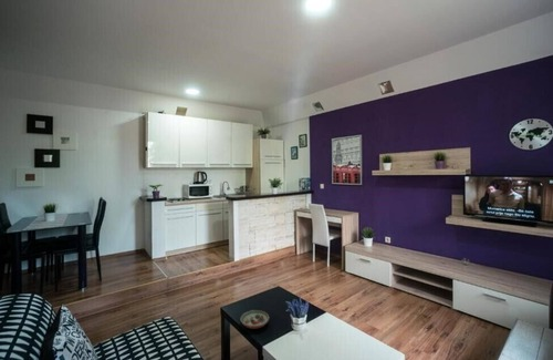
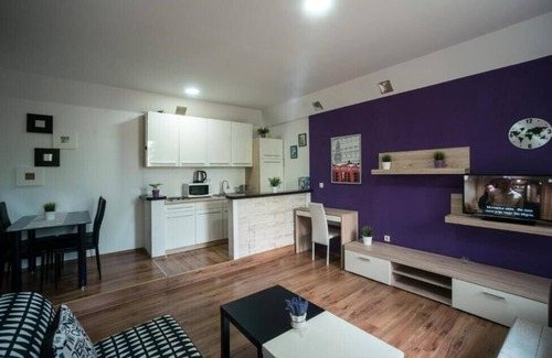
- decorative bowl [240,309,270,330]
